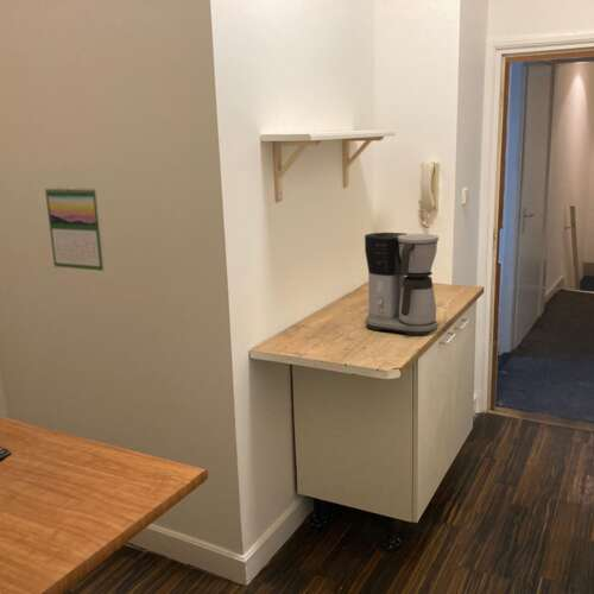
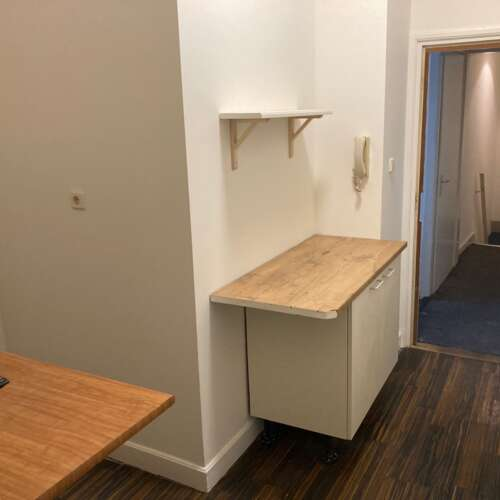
- coffee maker [364,232,440,337]
- calendar [44,184,106,272]
